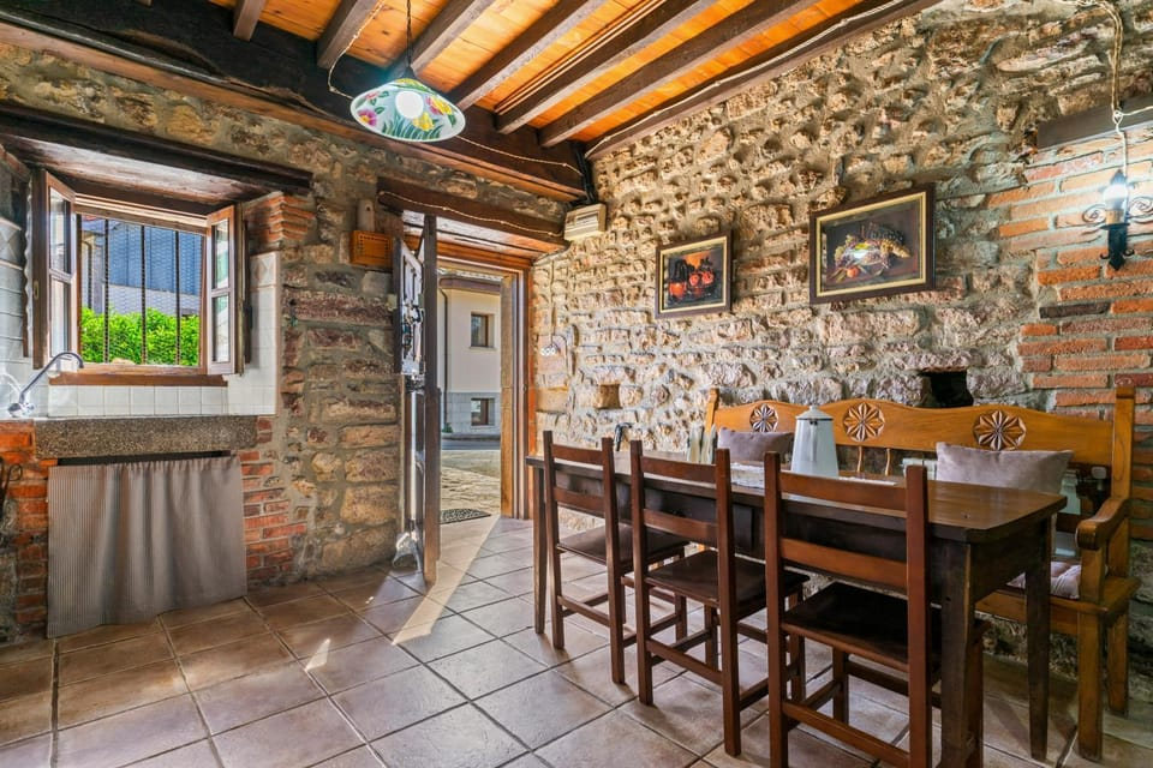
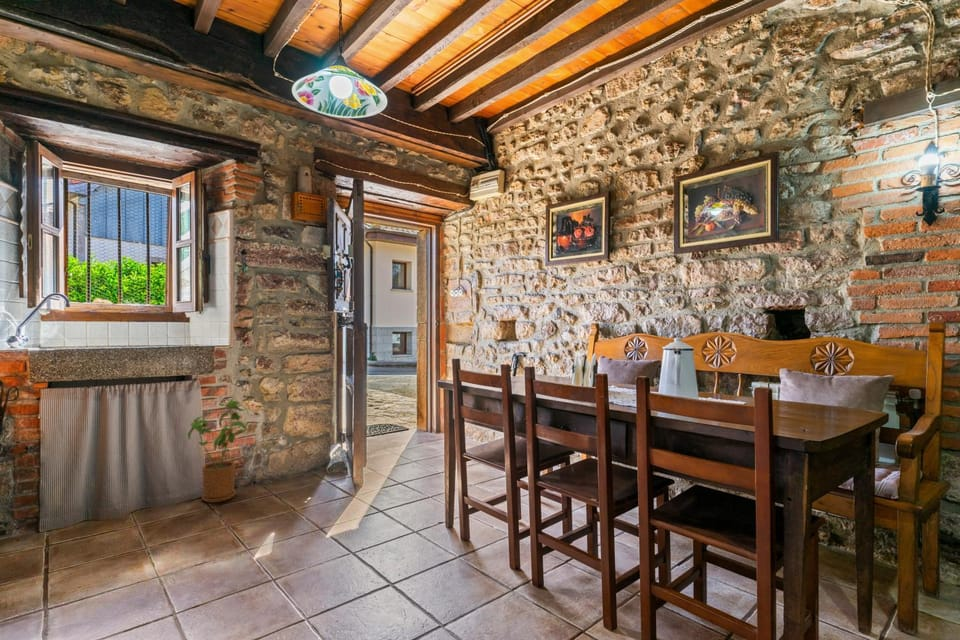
+ house plant [187,399,250,504]
